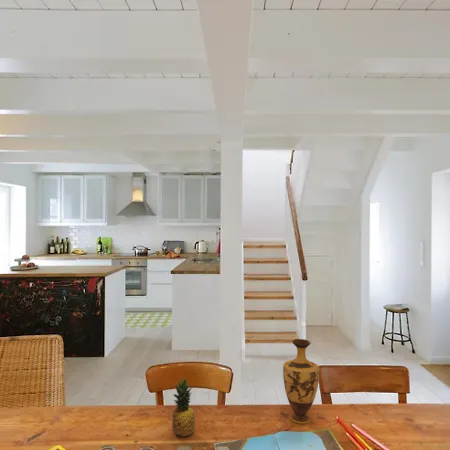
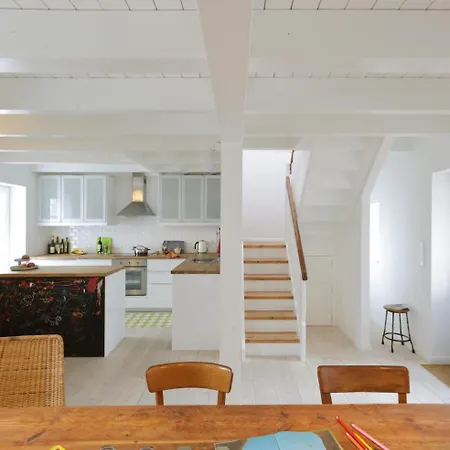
- fruit [171,378,196,438]
- vase [282,338,320,425]
